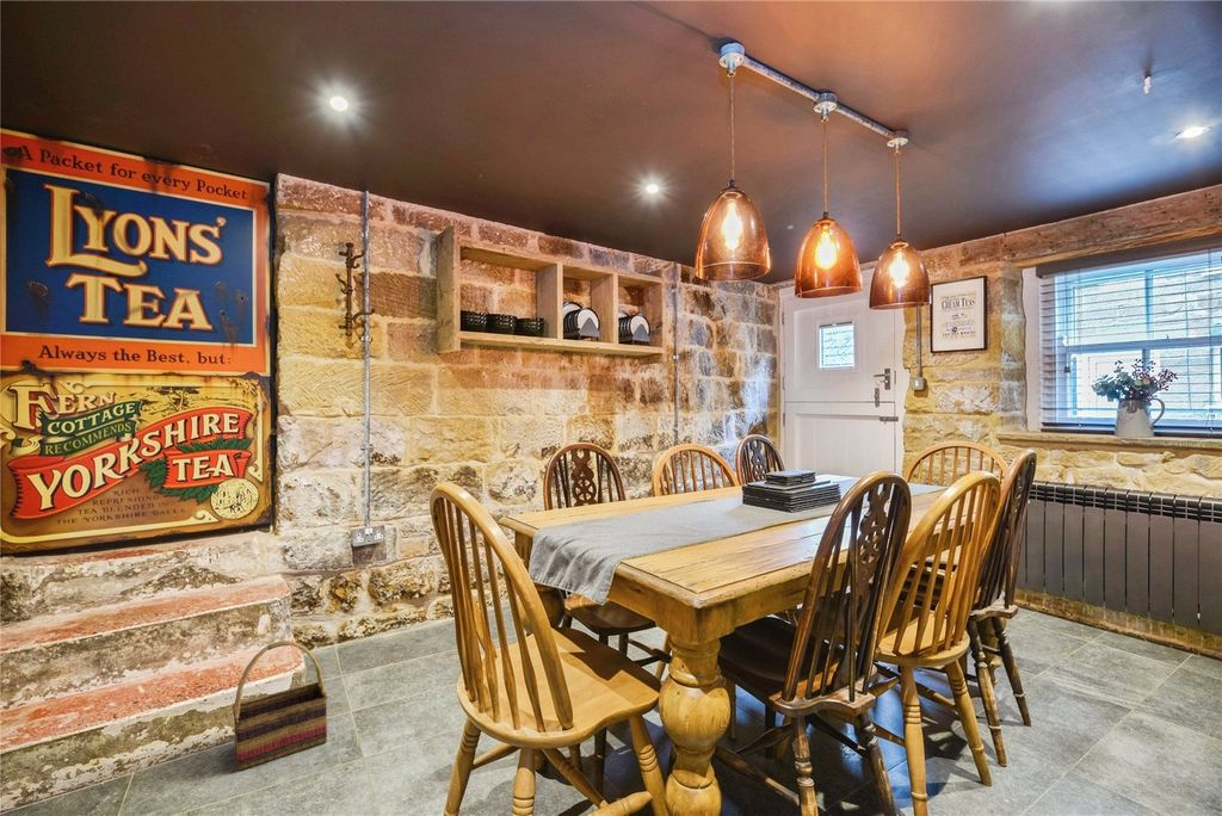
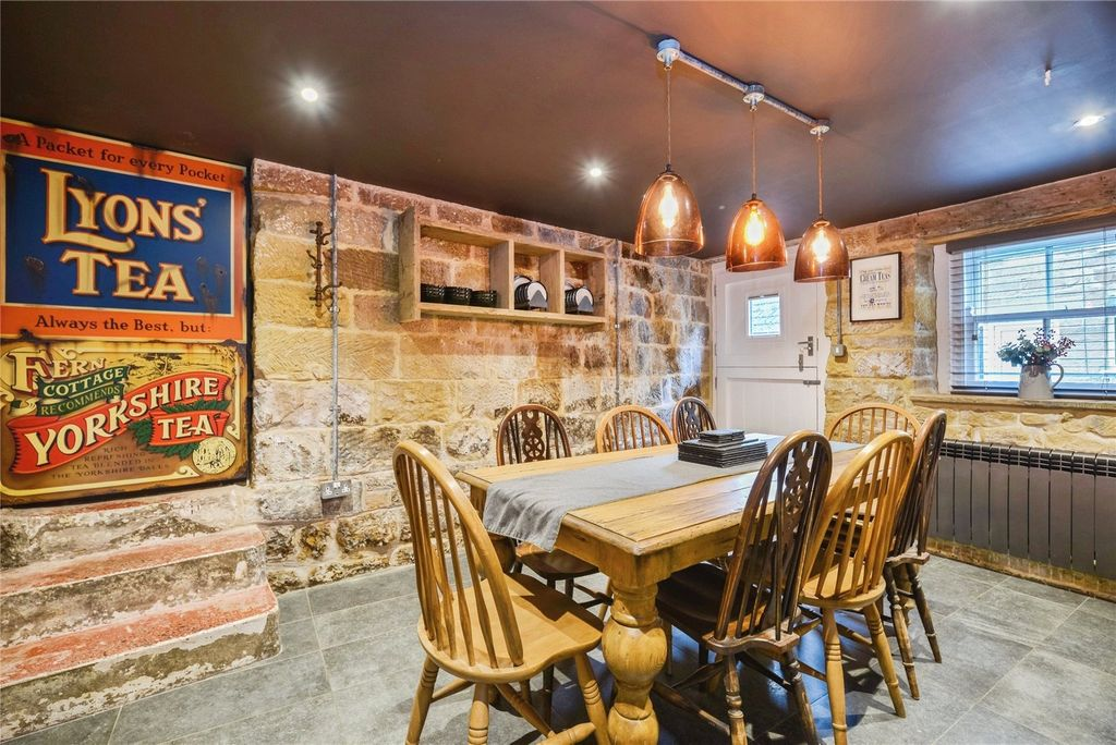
- basket [232,639,329,772]
